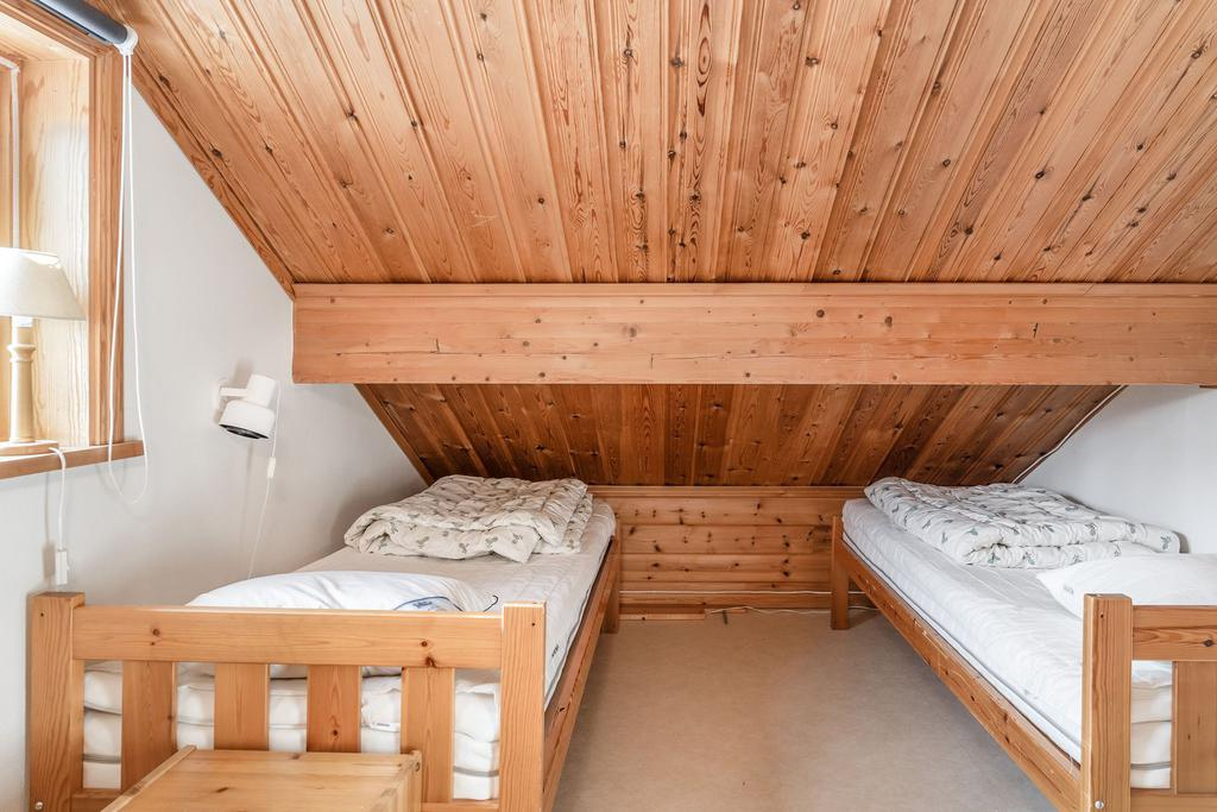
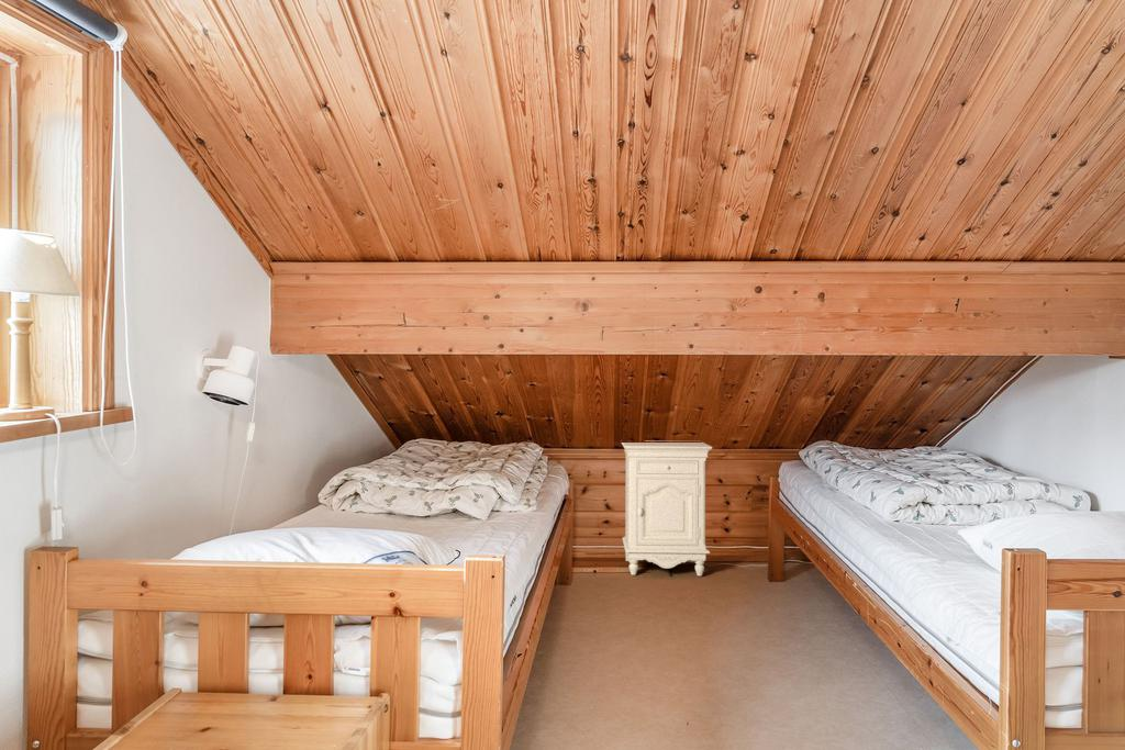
+ nightstand [621,441,713,577]
